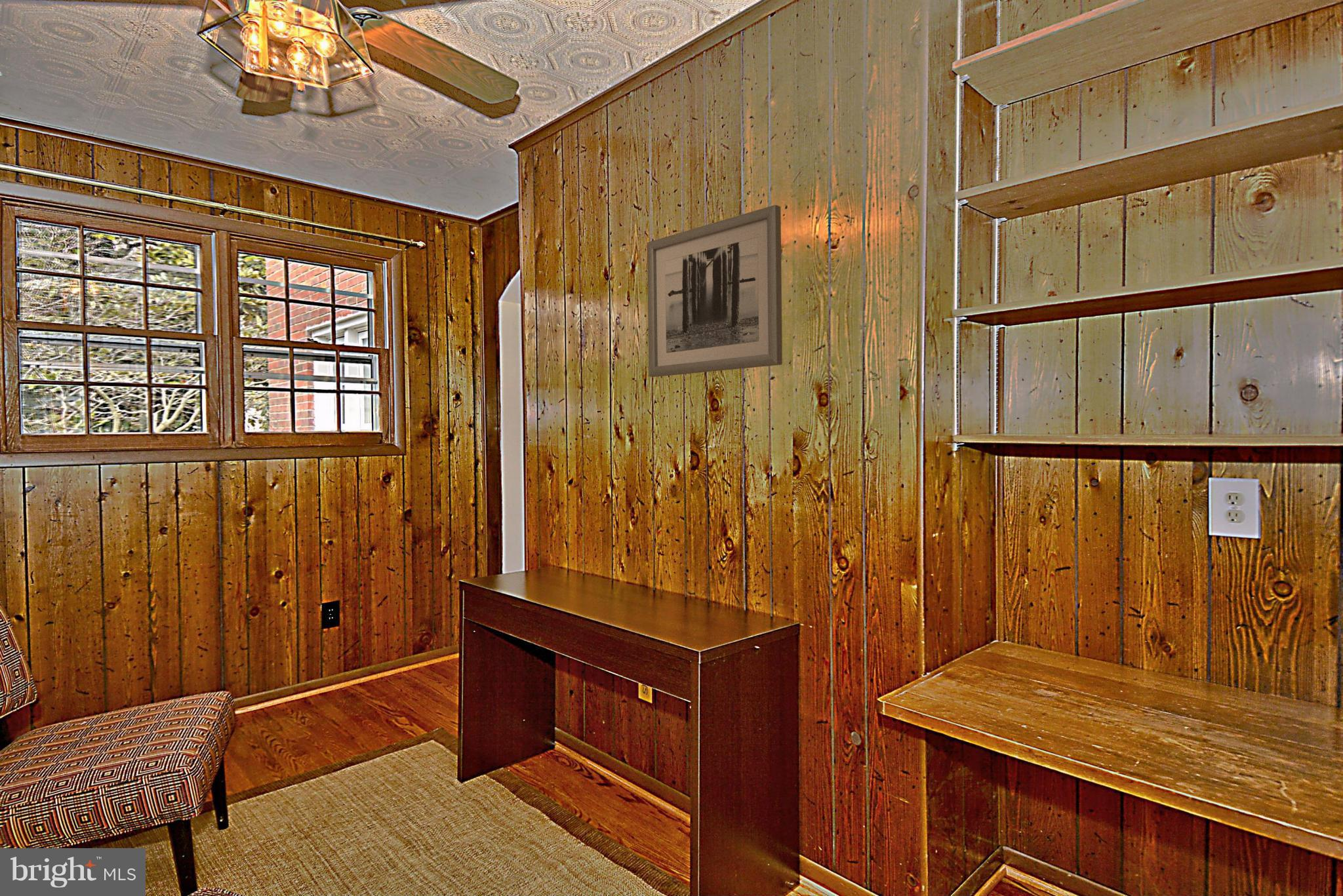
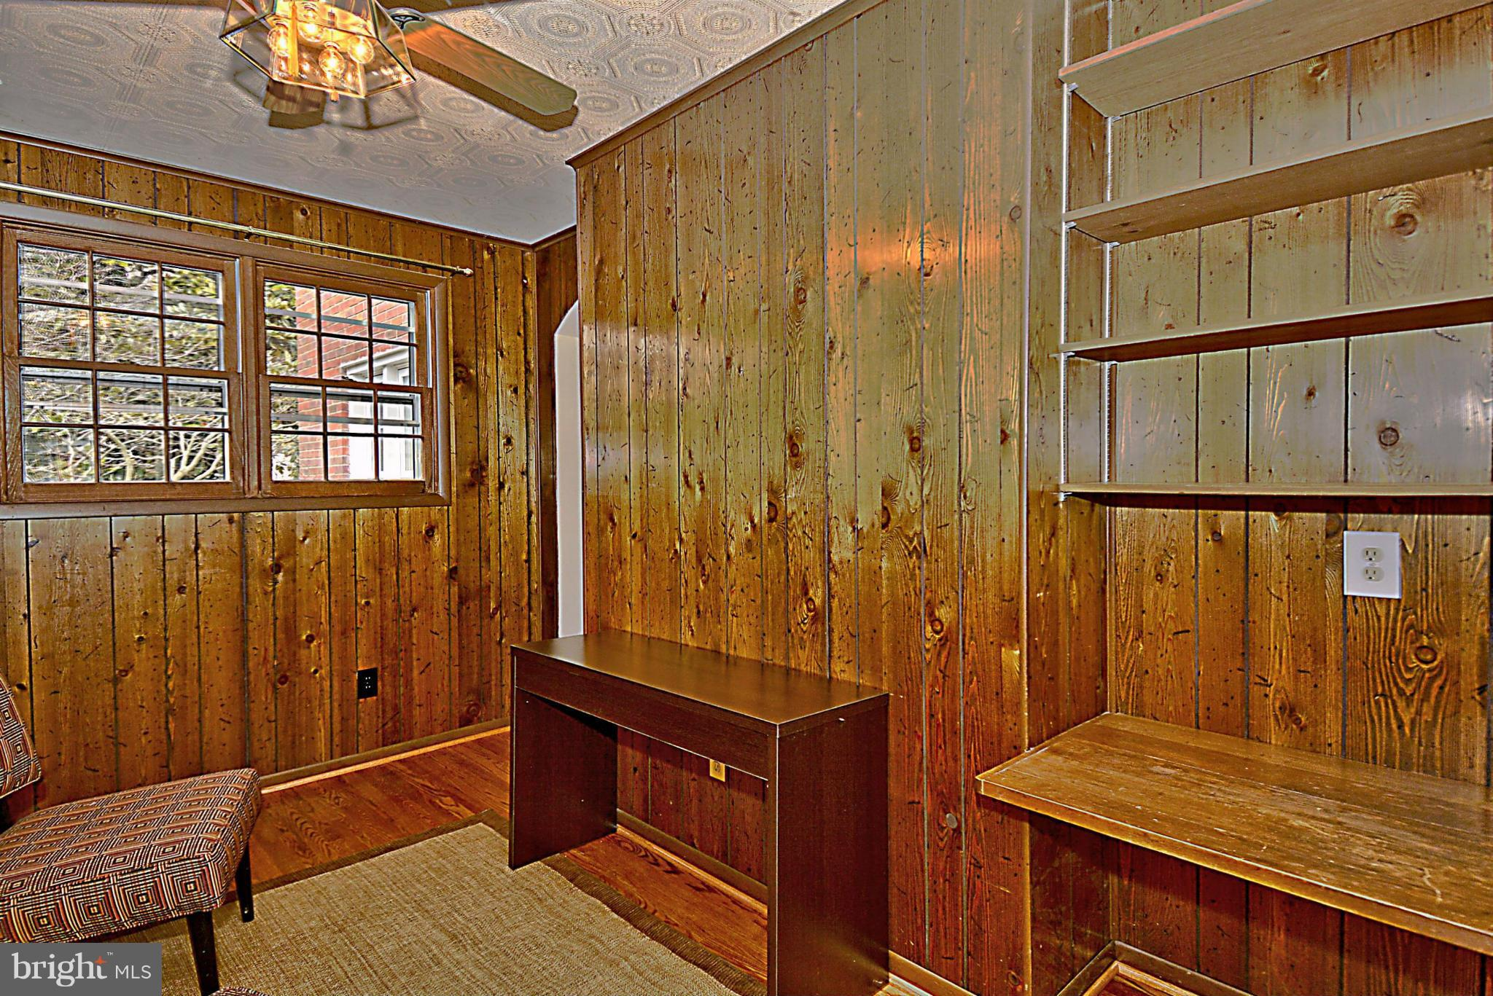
- wall art [647,205,783,378]
